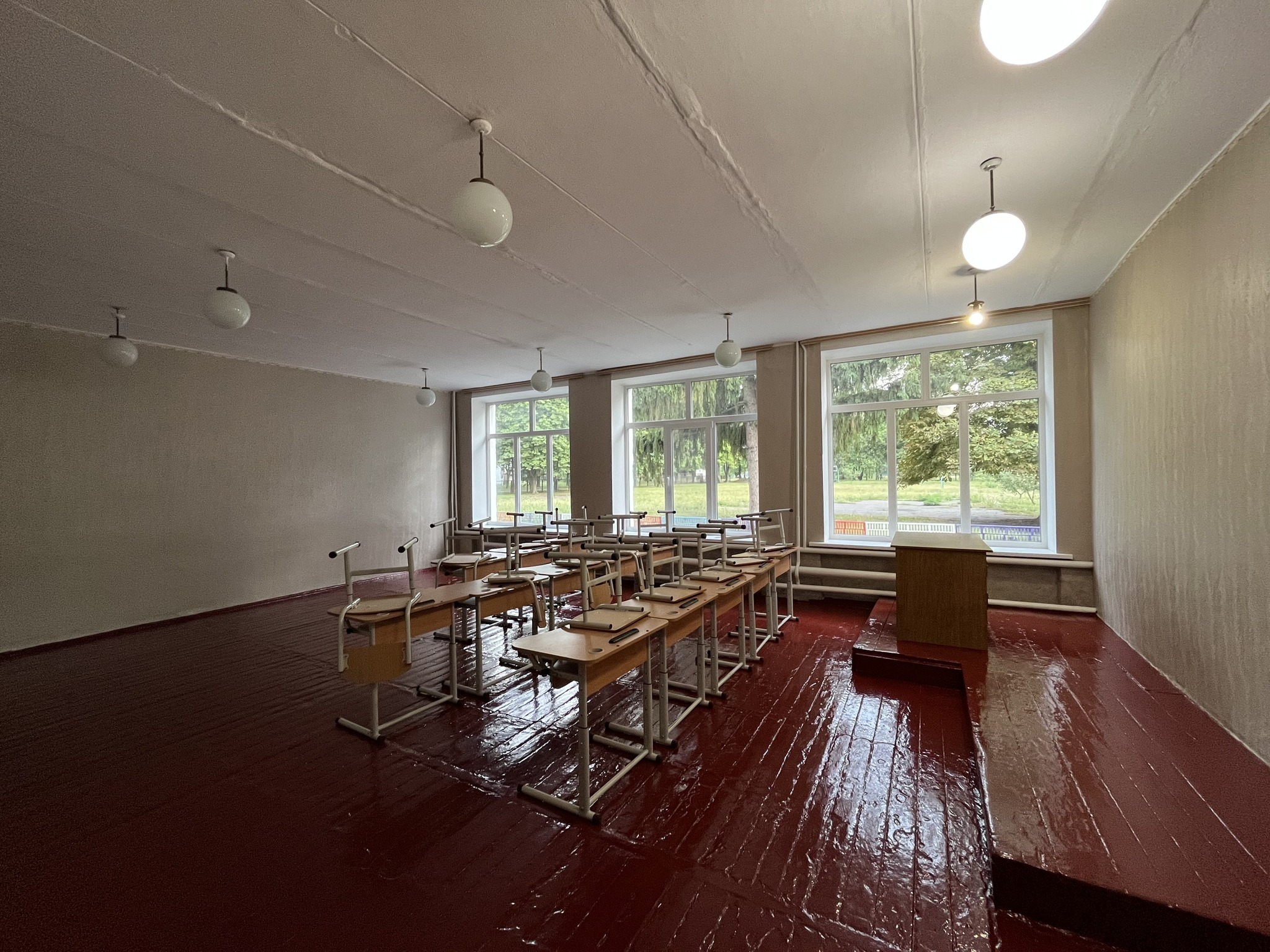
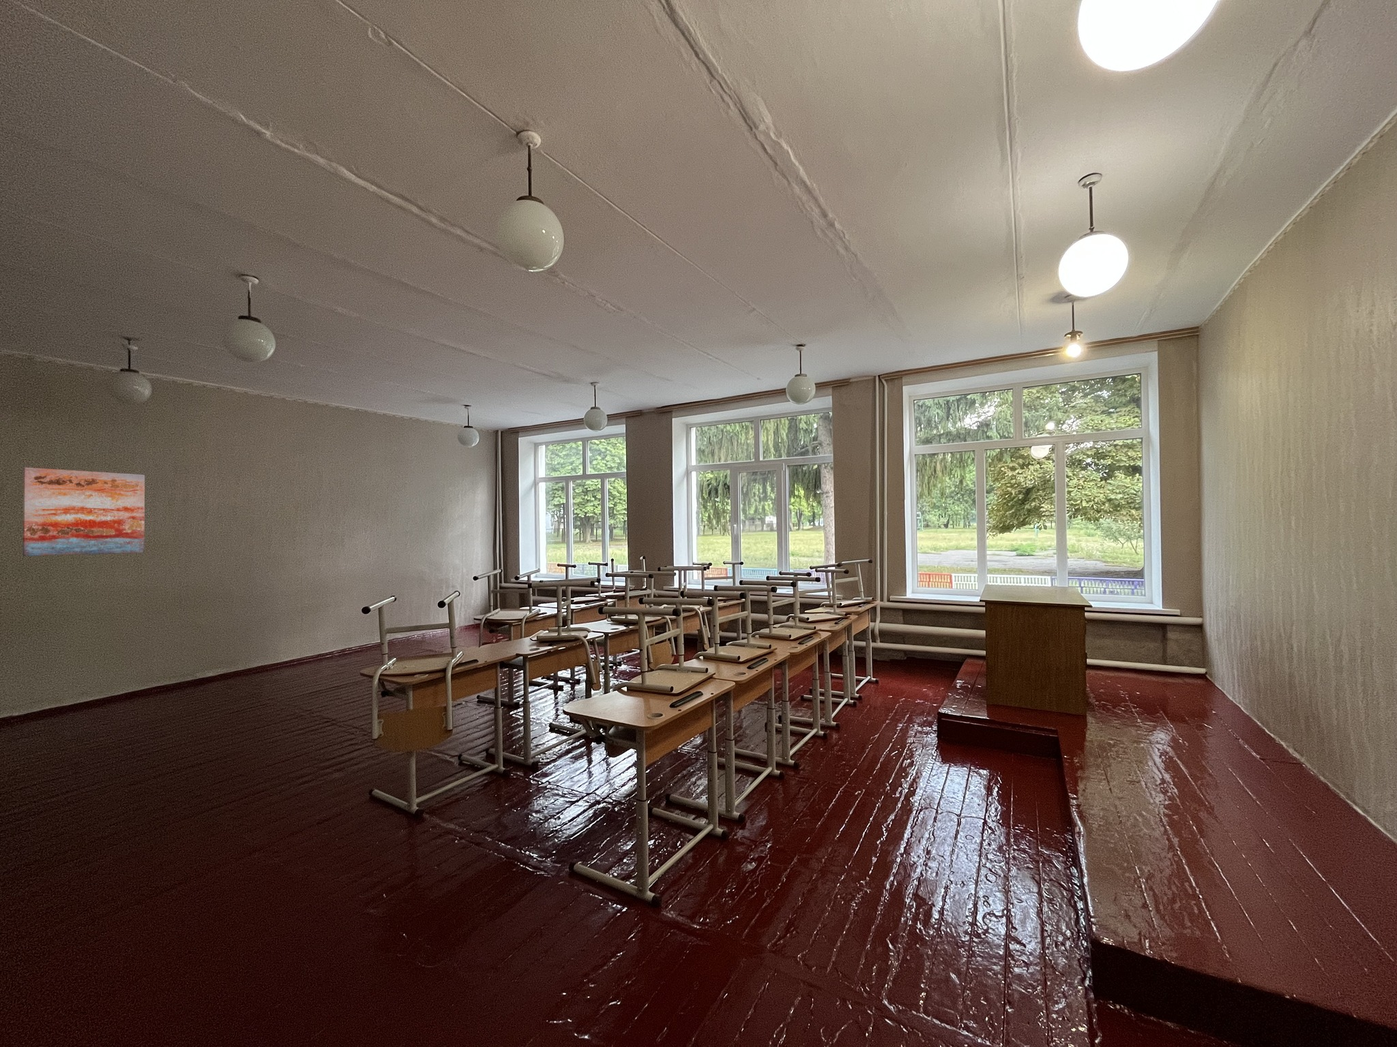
+ wall art [22,467,145,556]
